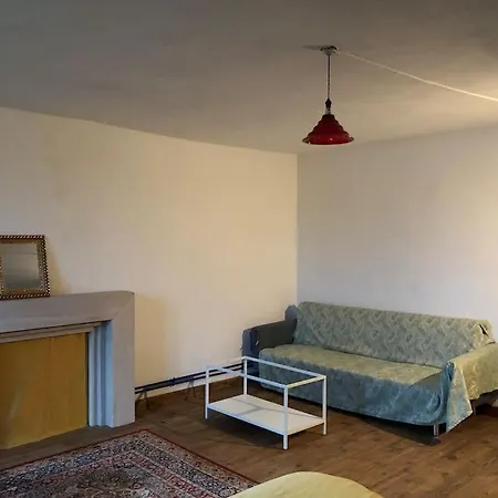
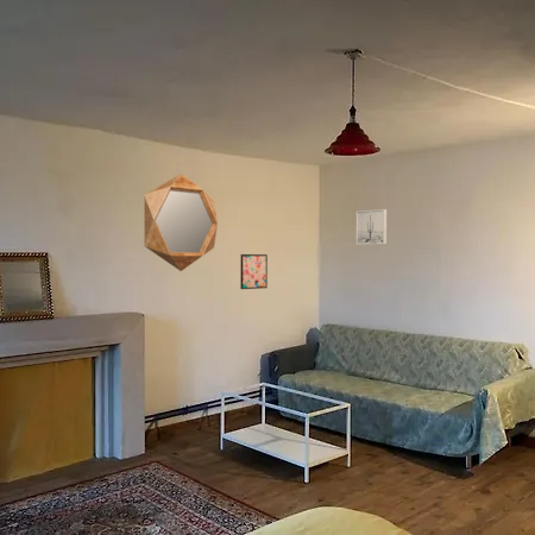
+ wall art [355,208,388,246]
+ wall art [239,253,269,290]
+ home mirror [143,172,219,272]
